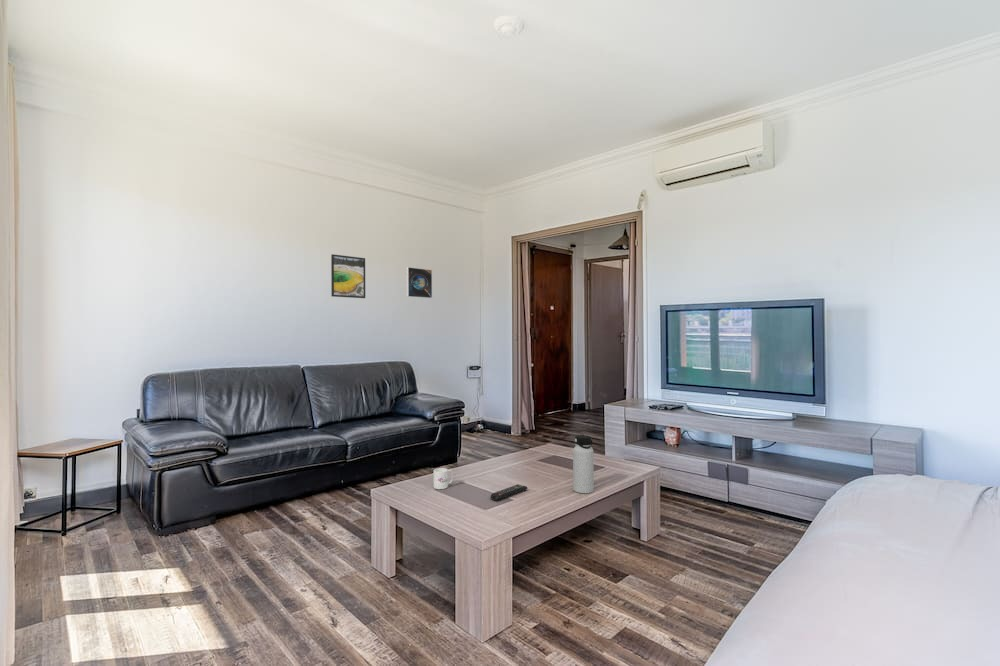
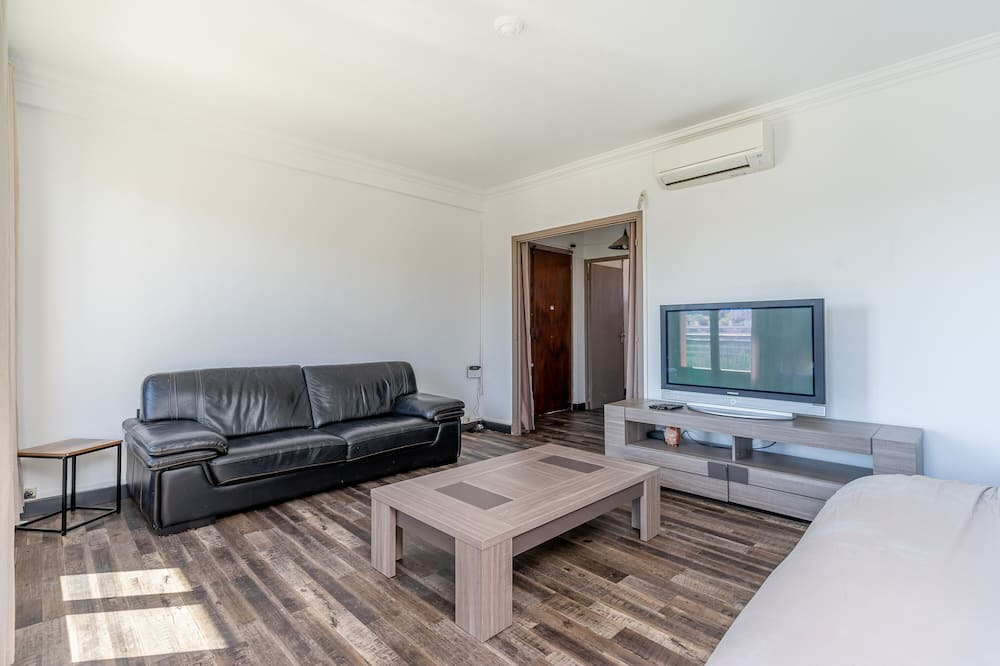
- mug [433,467,454,490]
- remote control [490,483,528,502]
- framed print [405,266,433,299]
- water bottle [572,434,595,494]
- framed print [330,253,366,299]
